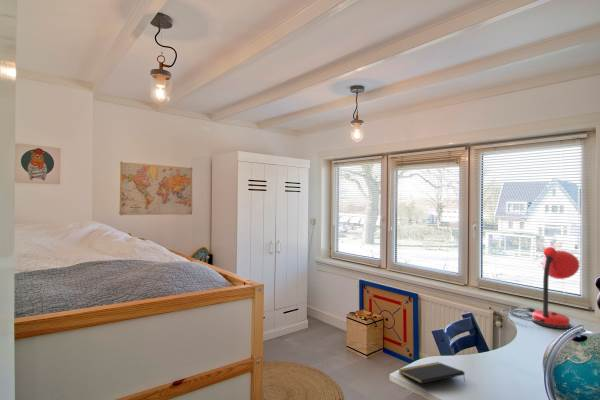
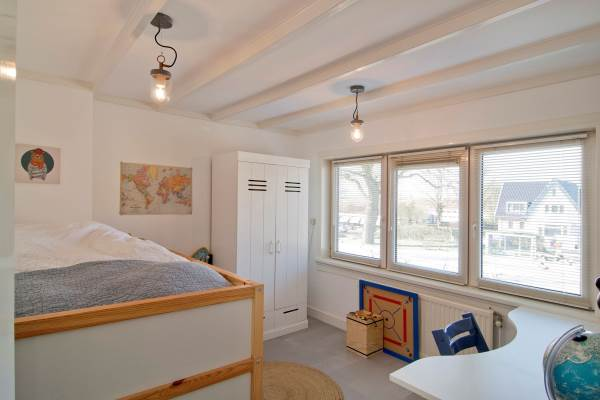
- notepad [397,361,466,385]
- desk lamp [500,246,581,330]
